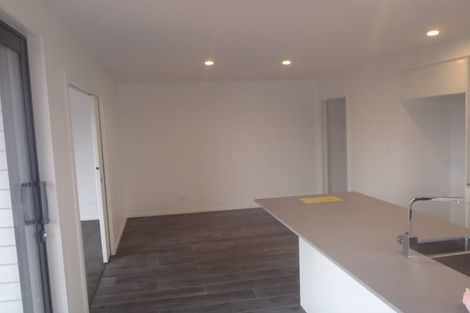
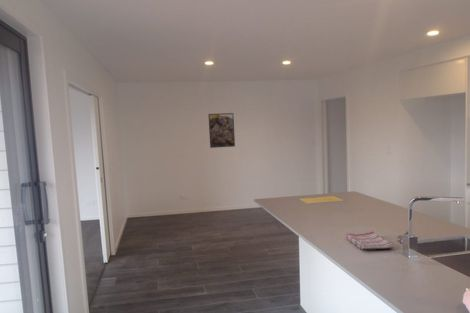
+ dish towel [345,230,394,250]
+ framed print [207,112,236,149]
